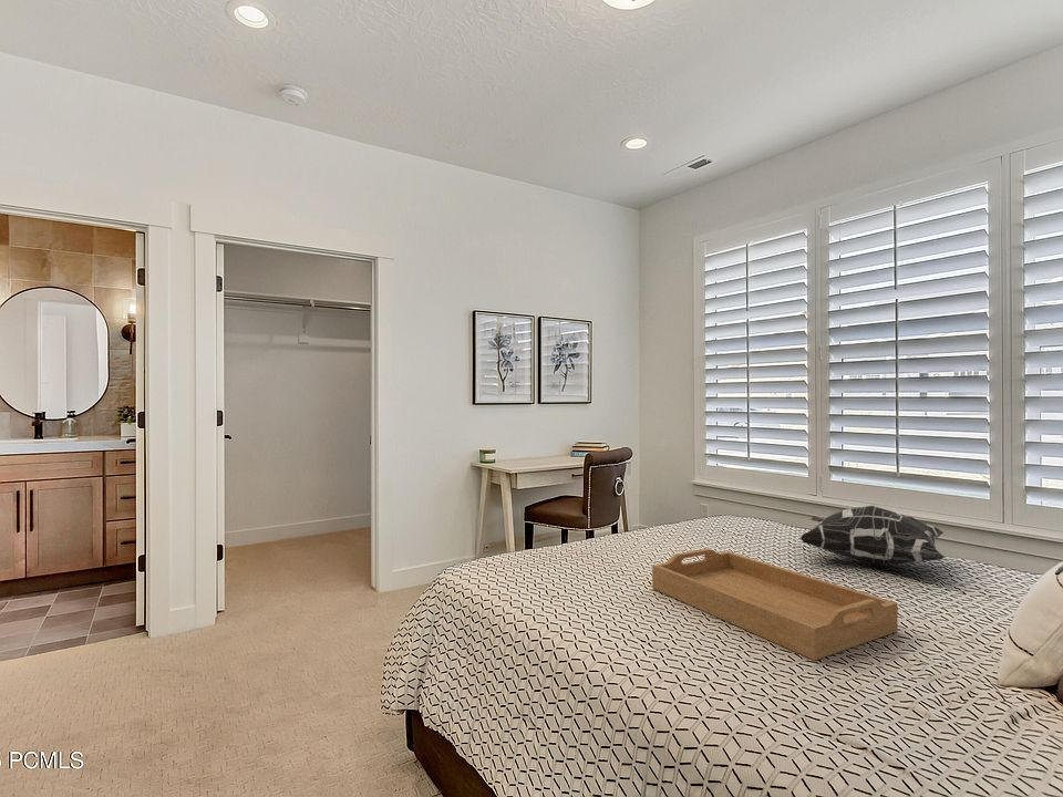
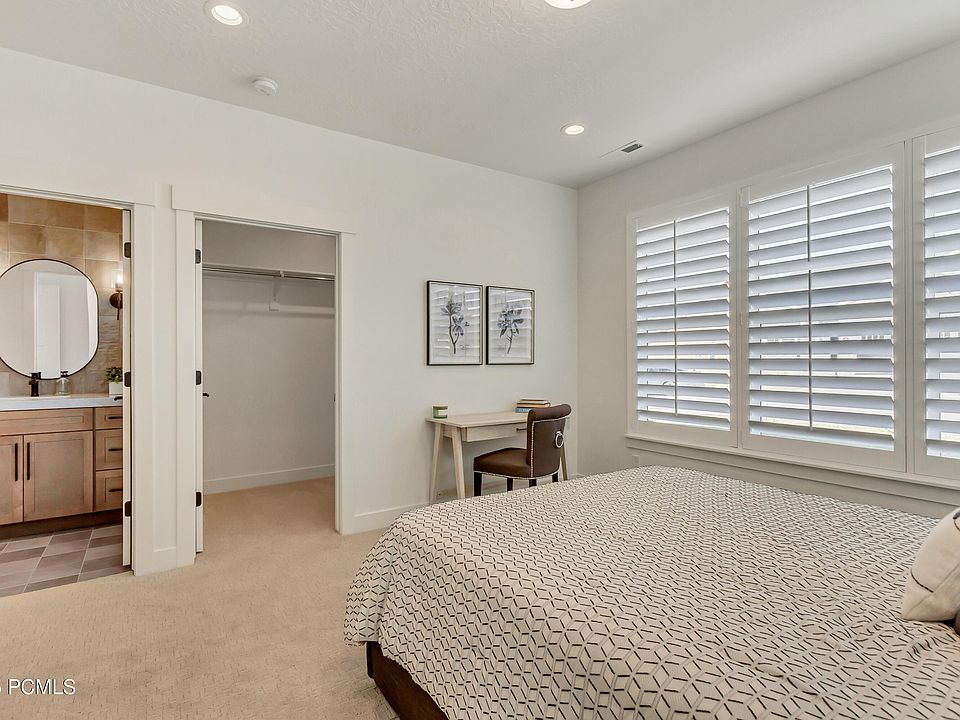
- decorative pillow [798,505,946,566]
- serving tray [651,548,899,662]
